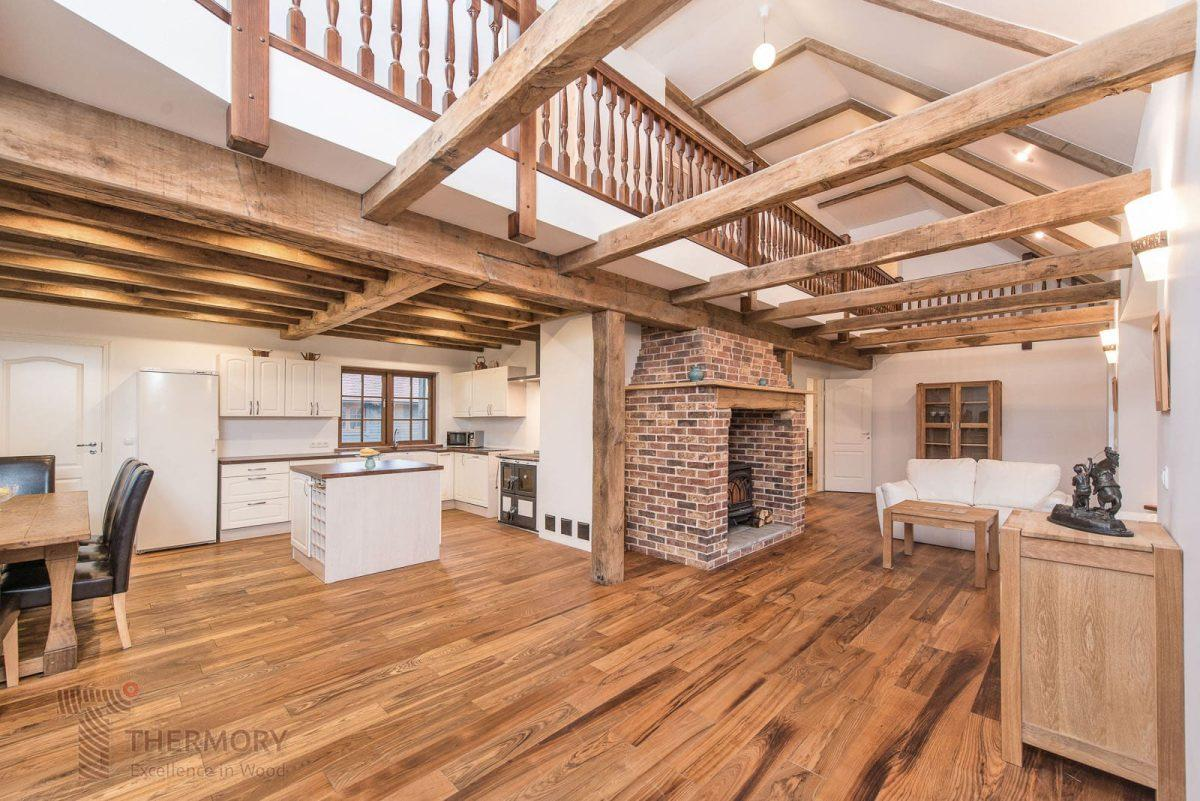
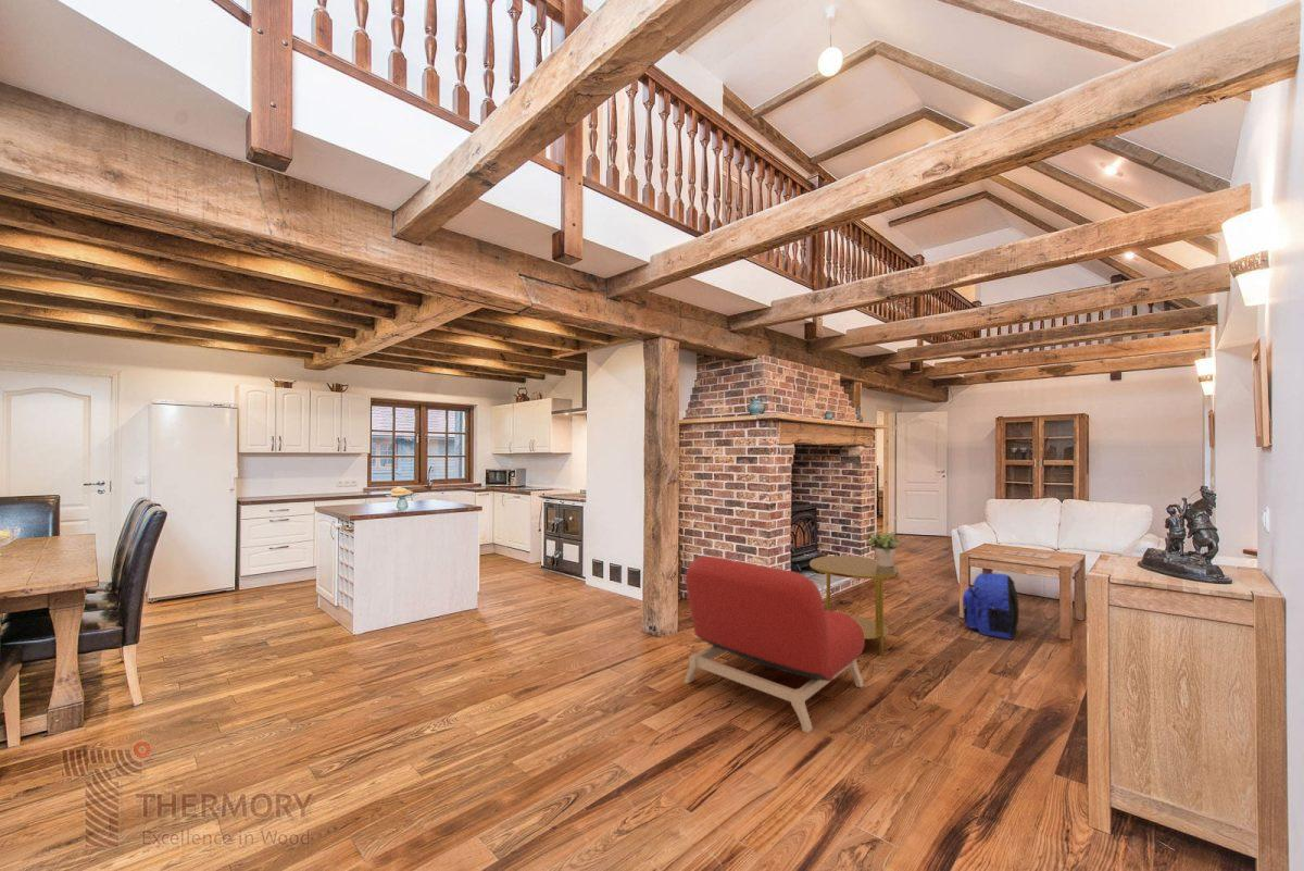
+ backpack [962,572,1020,640]
+ side table [808,555,901,657]
+ potted plant [863,530,900,567]
+ armchair [684,556,866,734]
